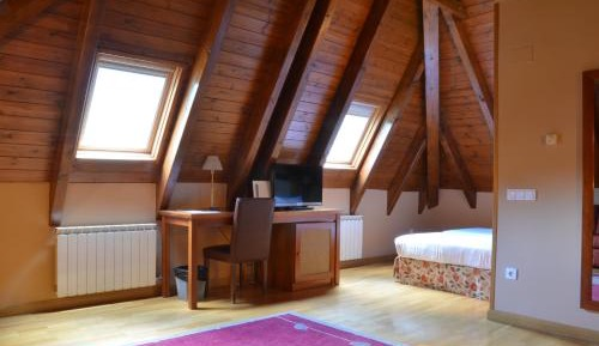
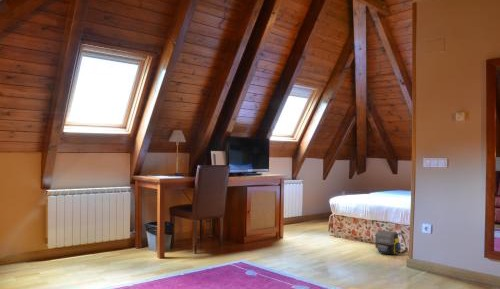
+ shoulder bag [374,229,409,255]
